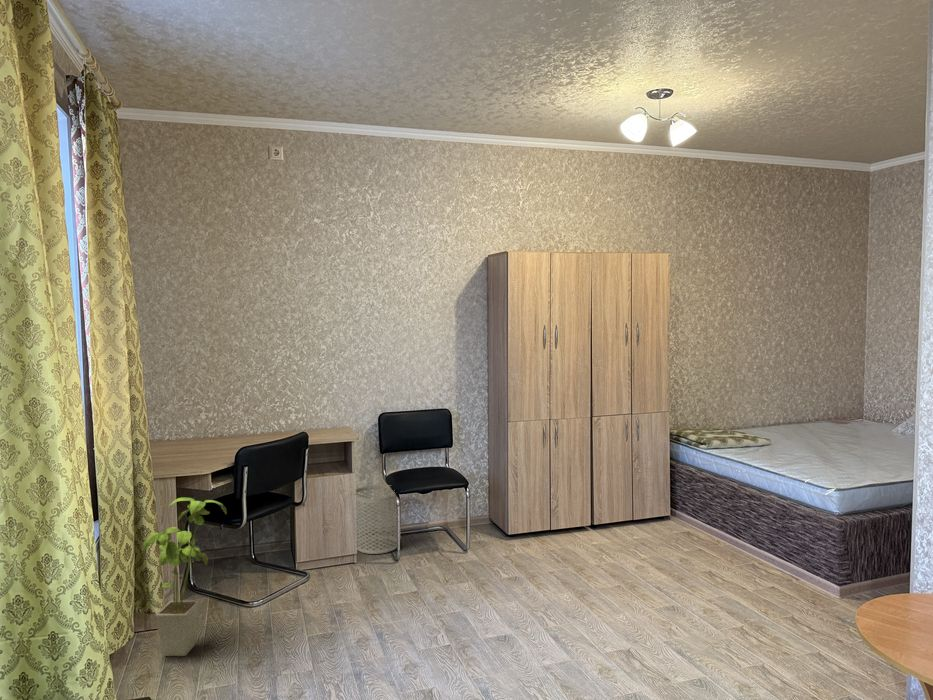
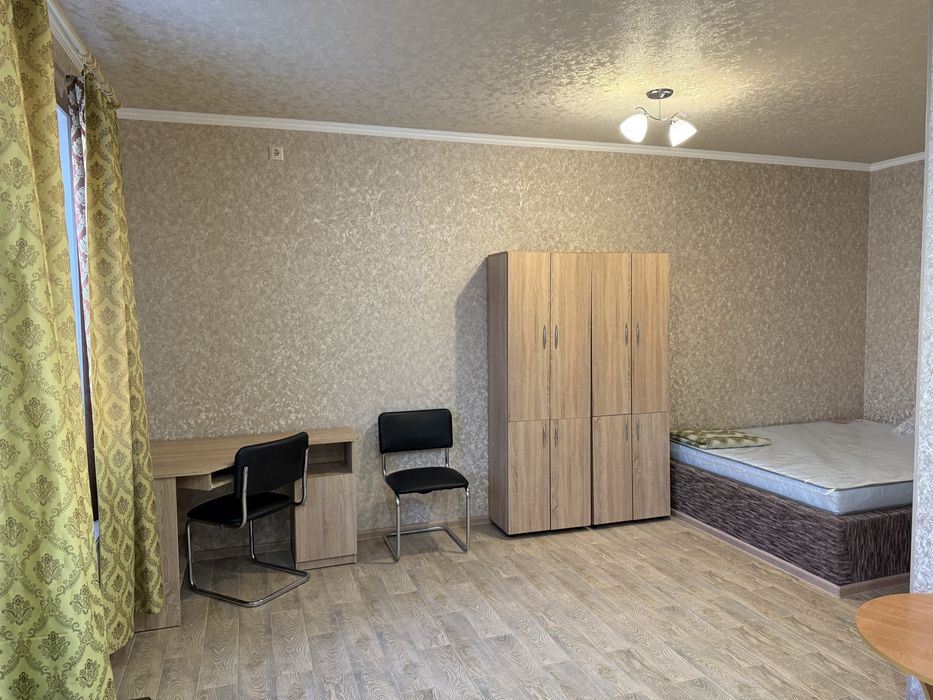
- waste bin [355,484,398,555]
- house plant [142,497,228,657]
